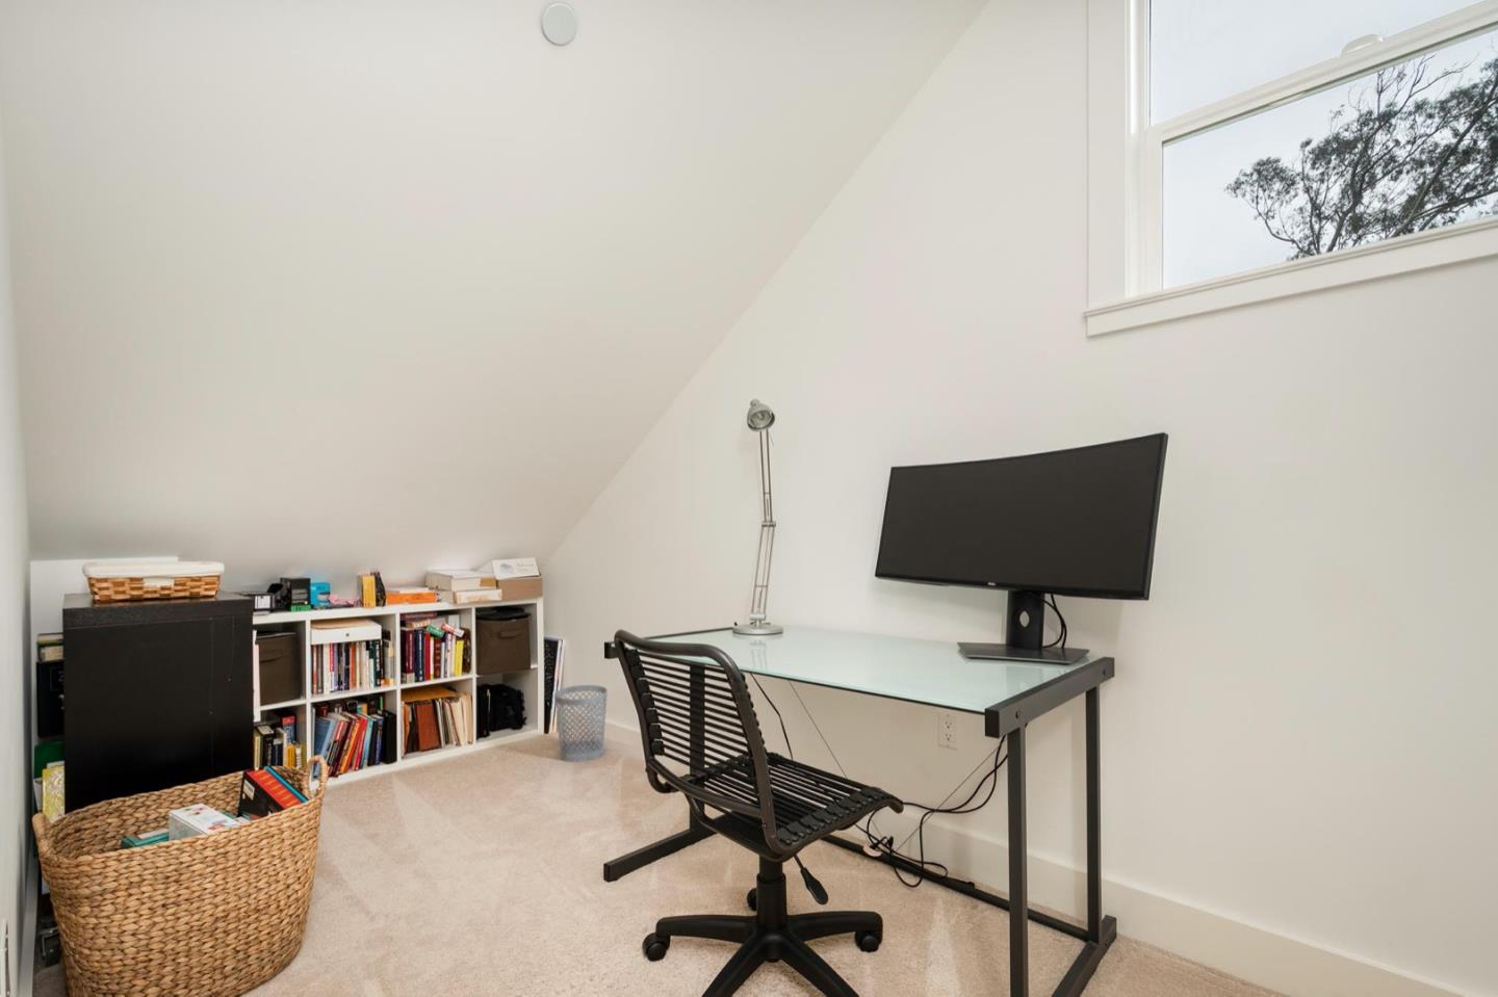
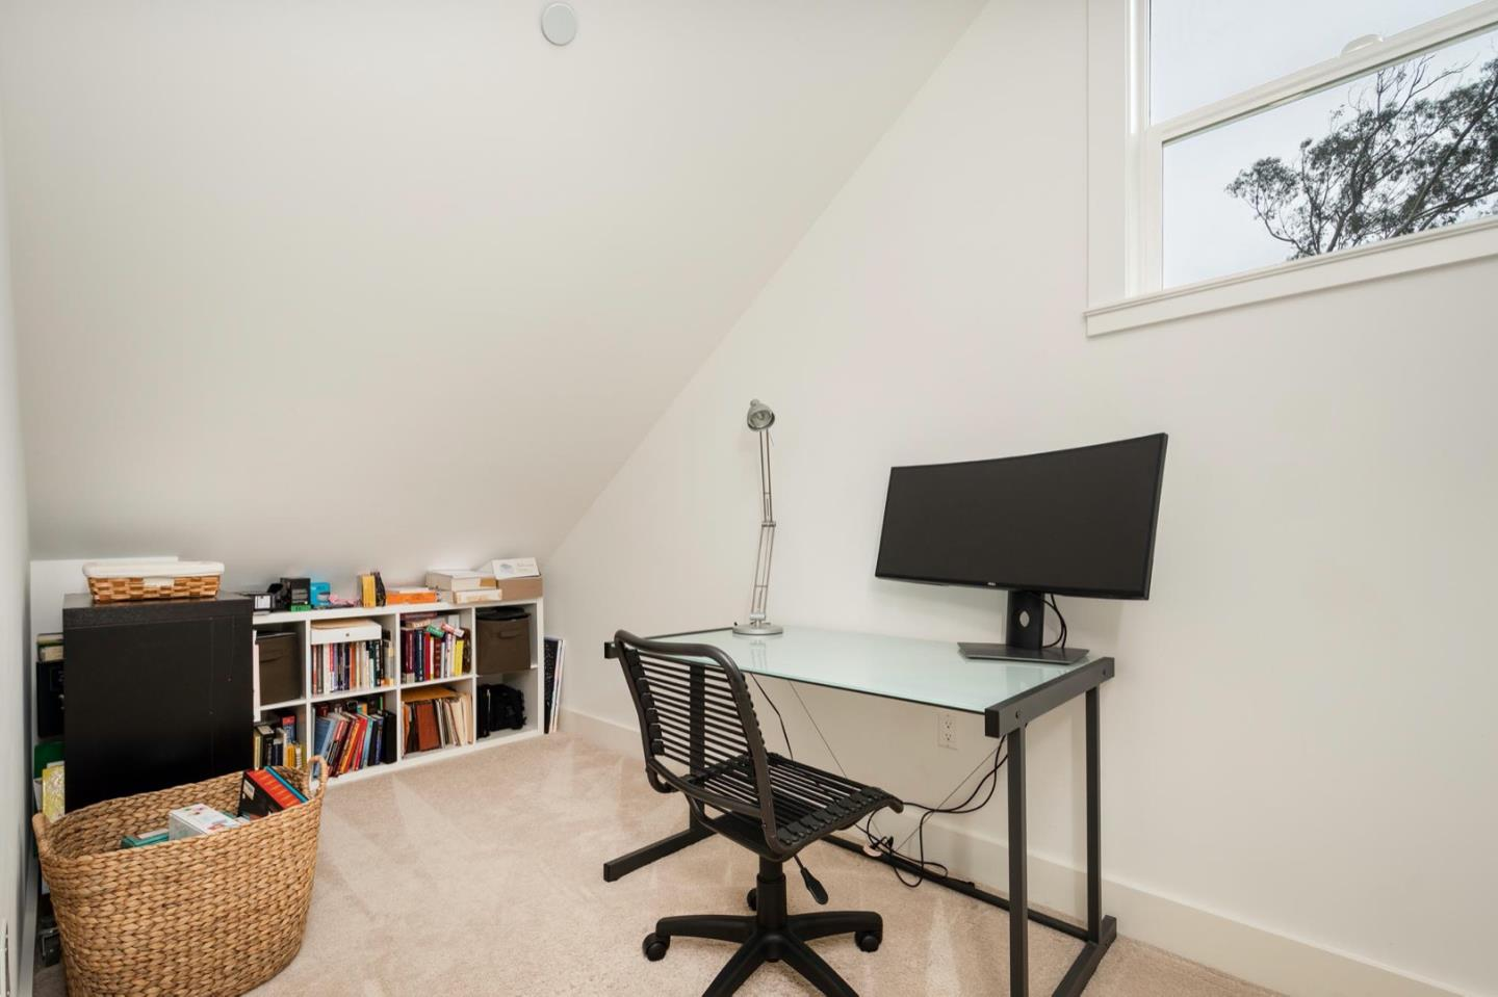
- wastebasket [553,684,609,763]
